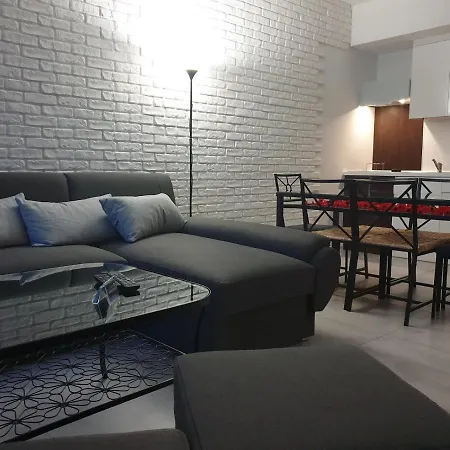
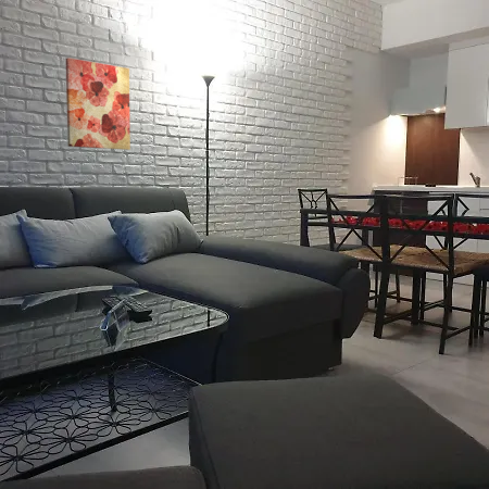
+ wall art [64,57,131,151]
